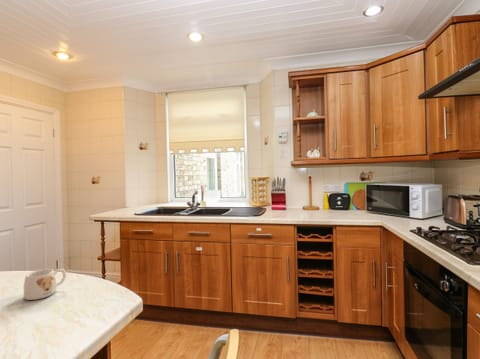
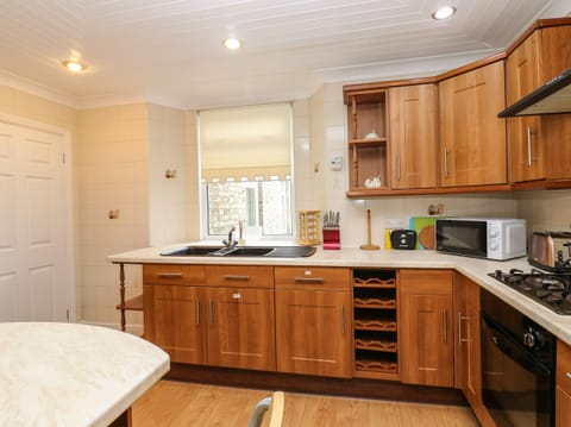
- mug [23,267,67,301]
